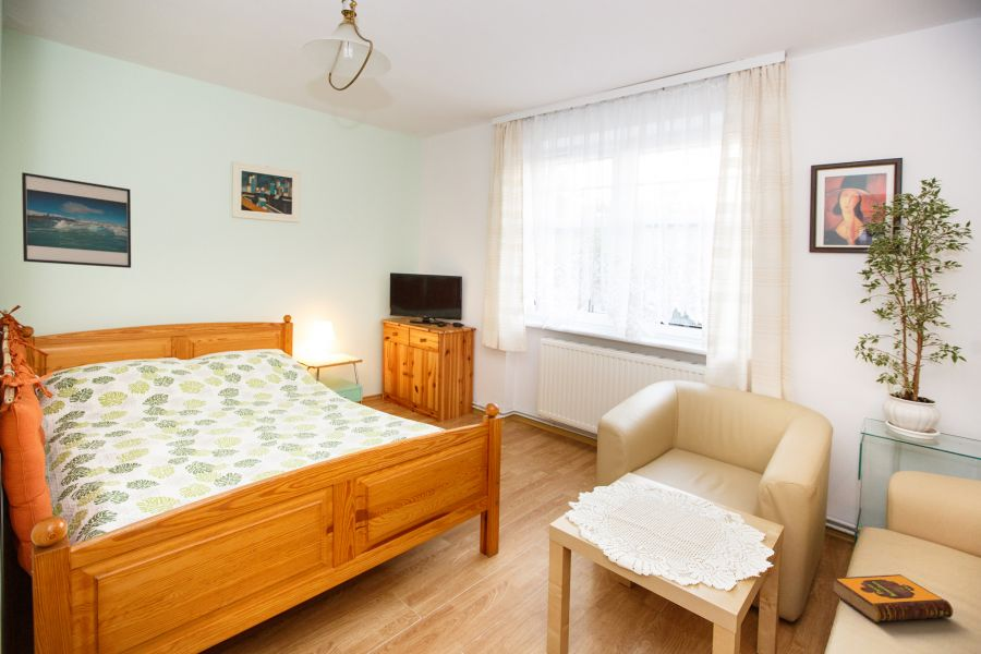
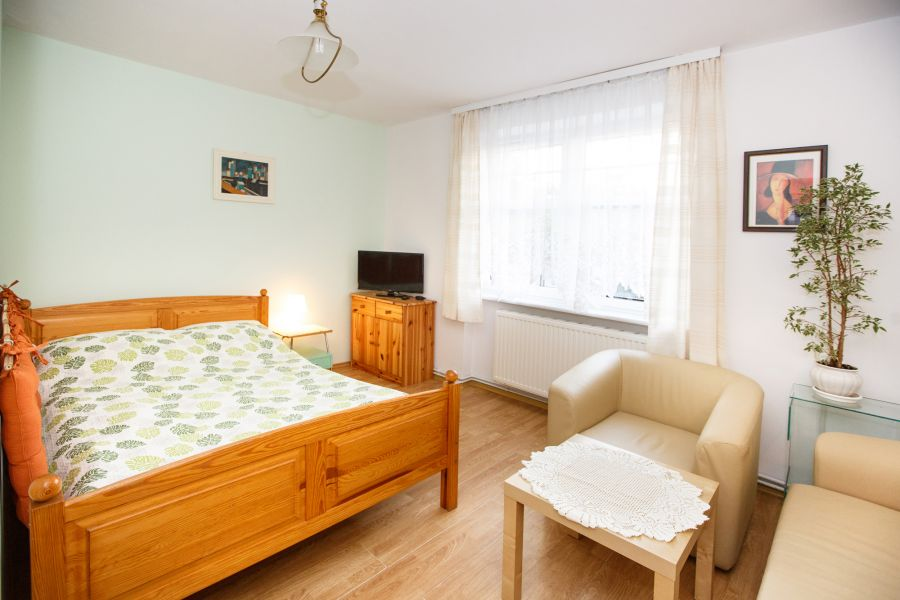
- hardback book [831,573,954,623]
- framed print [21,171,132,269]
